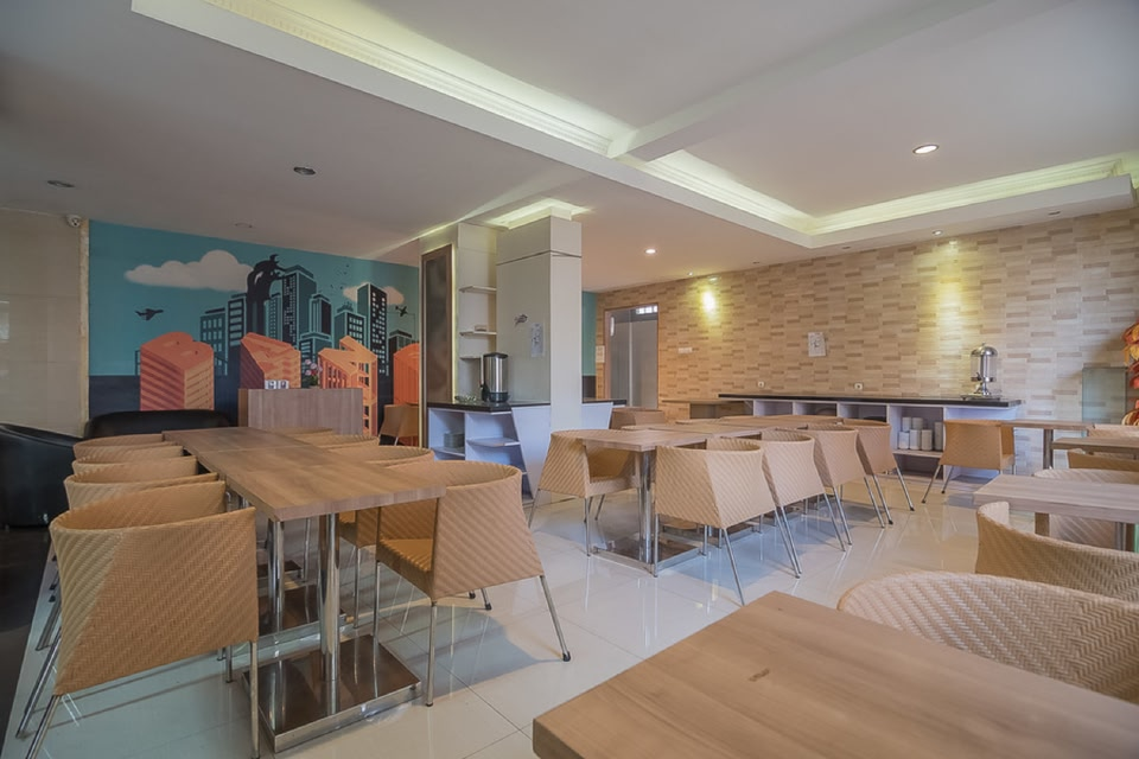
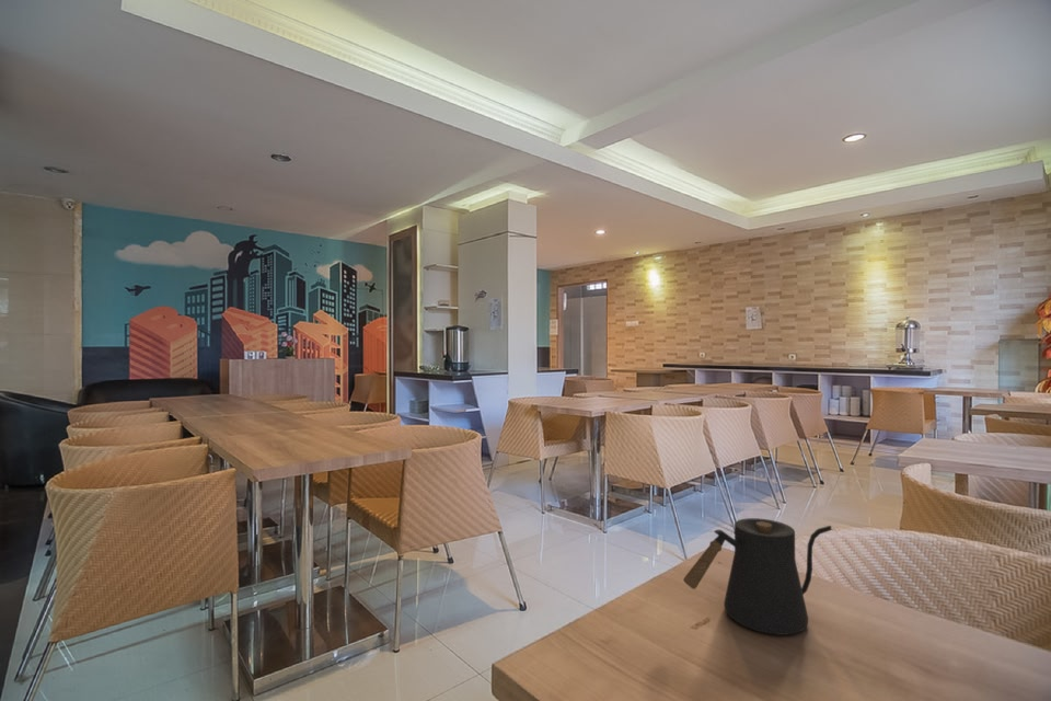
+ kettle [682,517,834,636]
